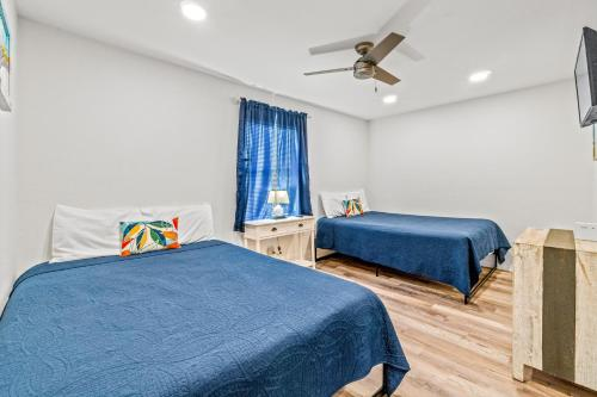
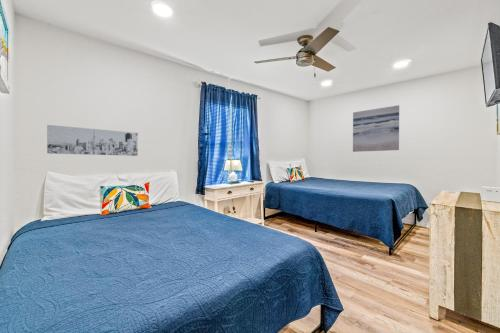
+ wall art [46,124,139,157]
+ wall art [352,104,400,153]
